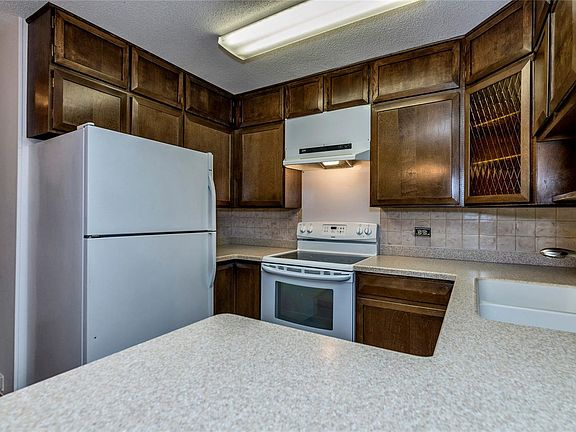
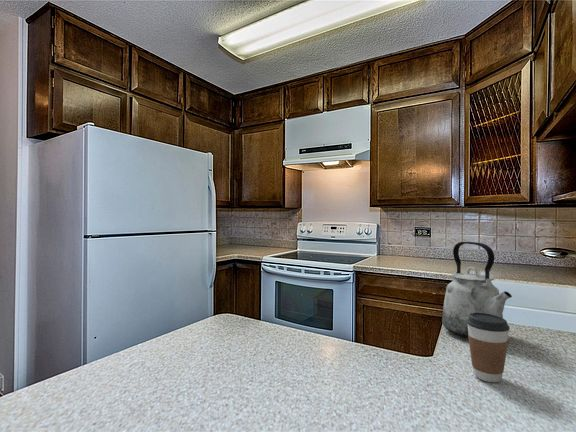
+ coffee cup [467,312,511,383]
+ kettle [441,241,513,339]
